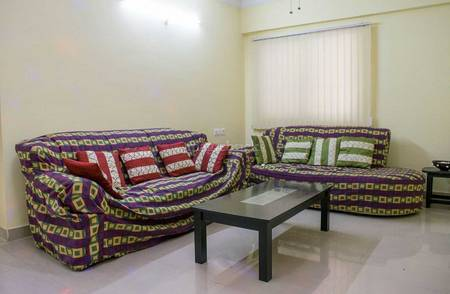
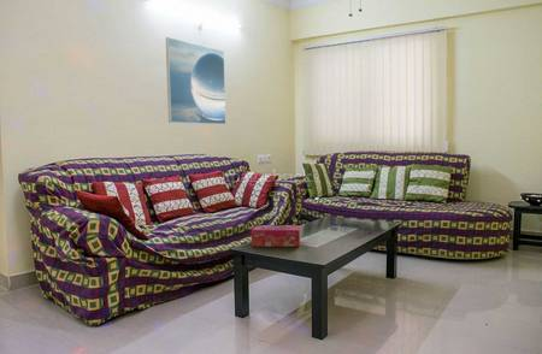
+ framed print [165,36,226,125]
+ tissue box [251,224,301,248]
